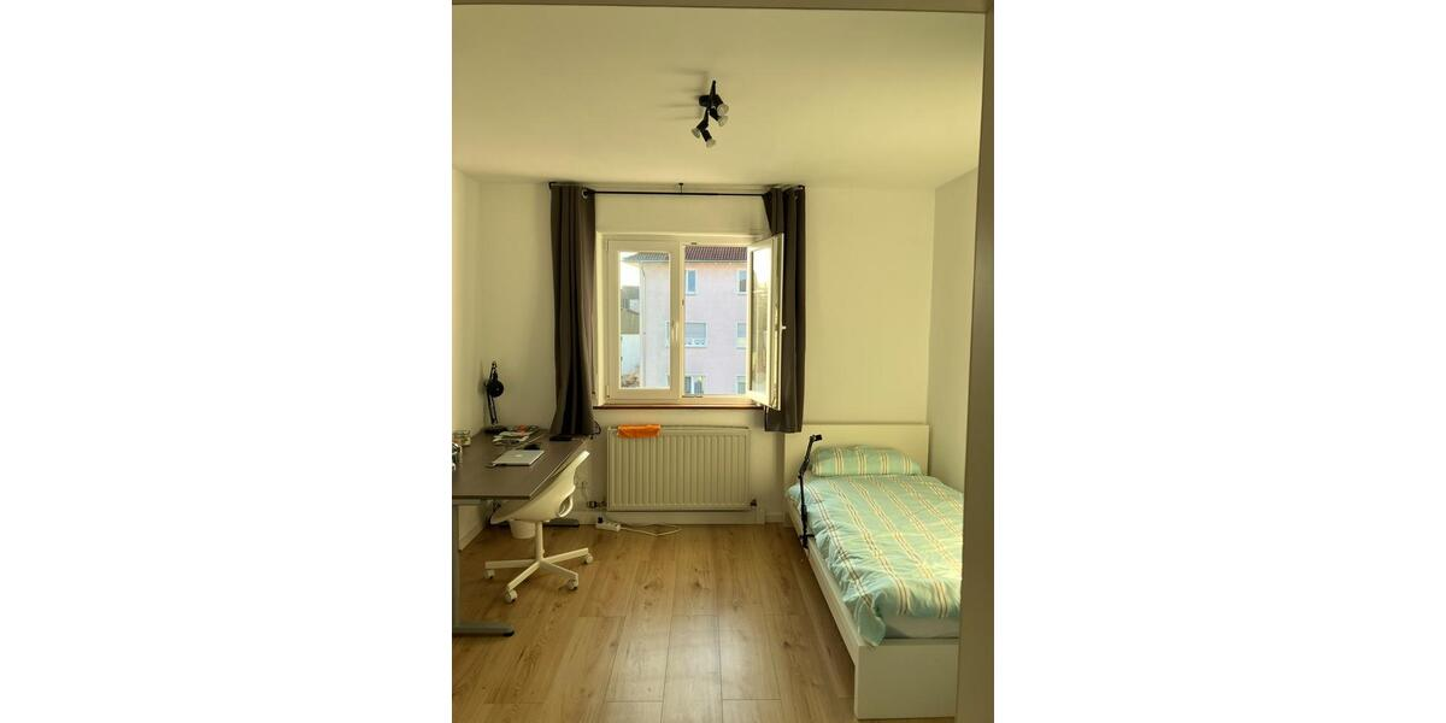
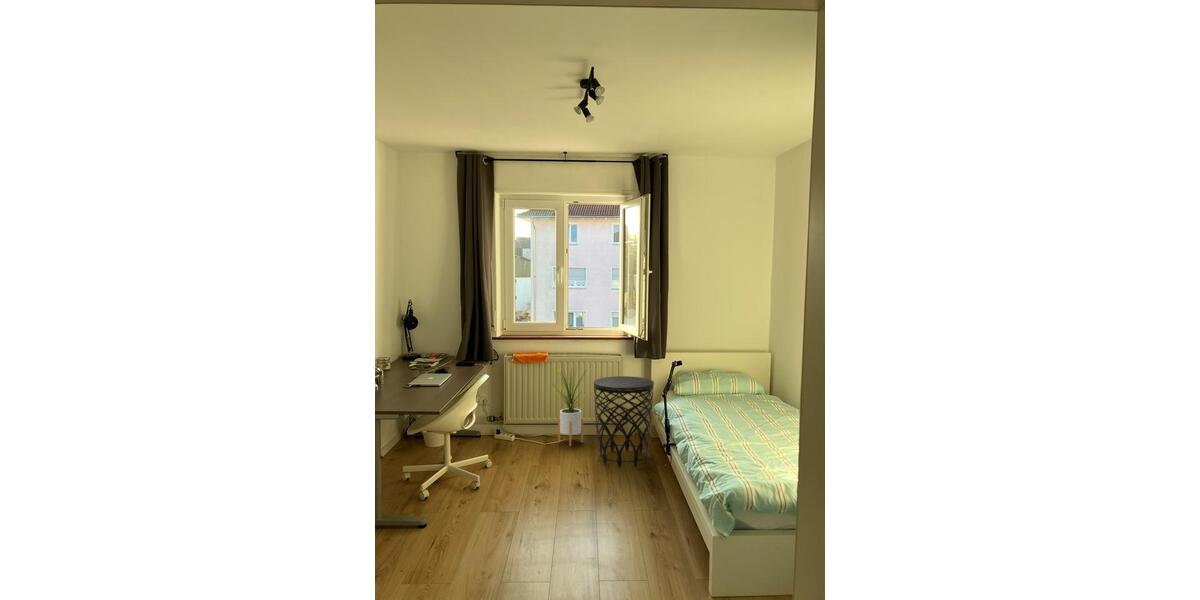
+ side table [593,375,655,469]
+ house plant [548,357,592,447]
